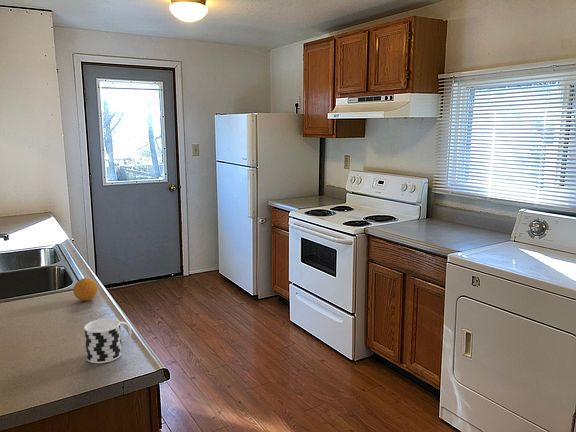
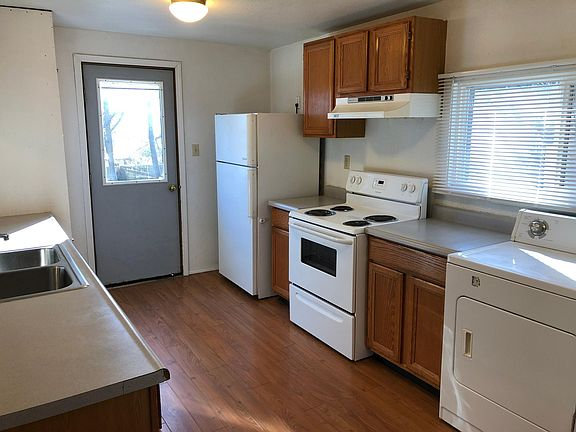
- cup [83,318,132,364]
- fruit [72,277,99,302]
